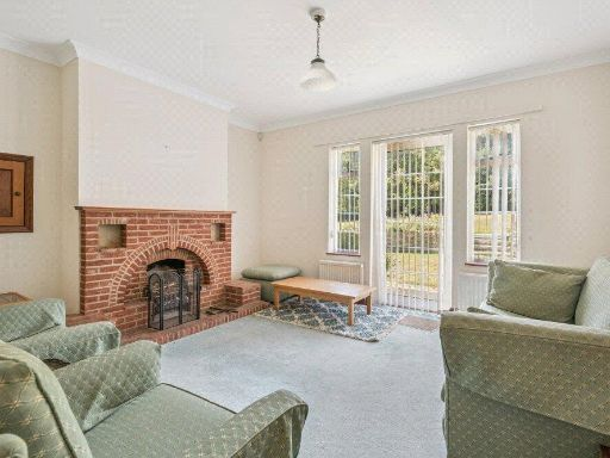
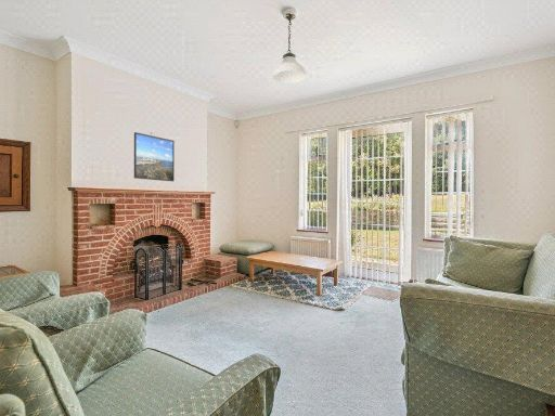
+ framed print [133,131,176,182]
